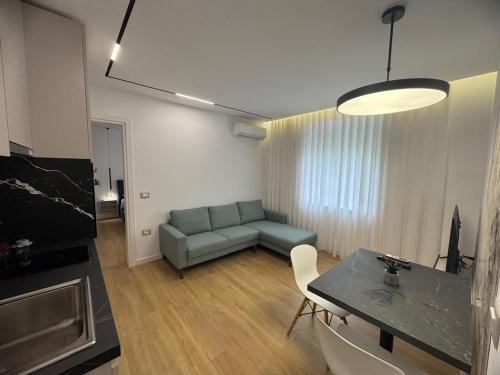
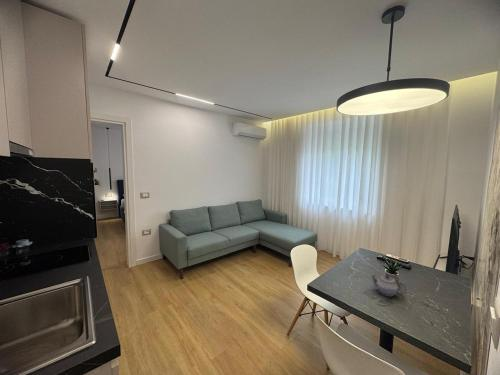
+ teapot [370,274,407,297]
